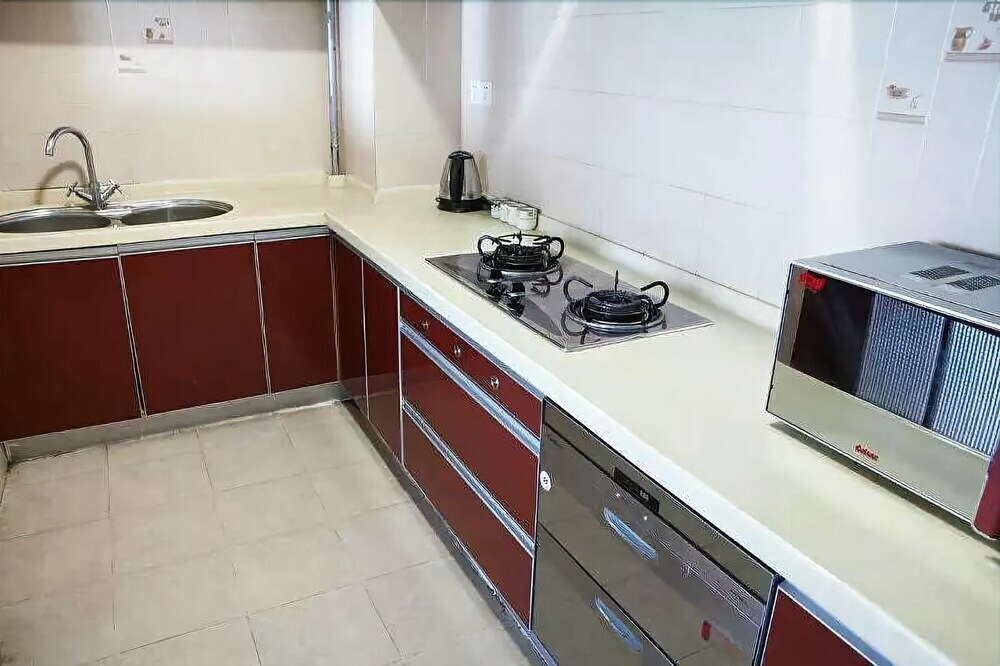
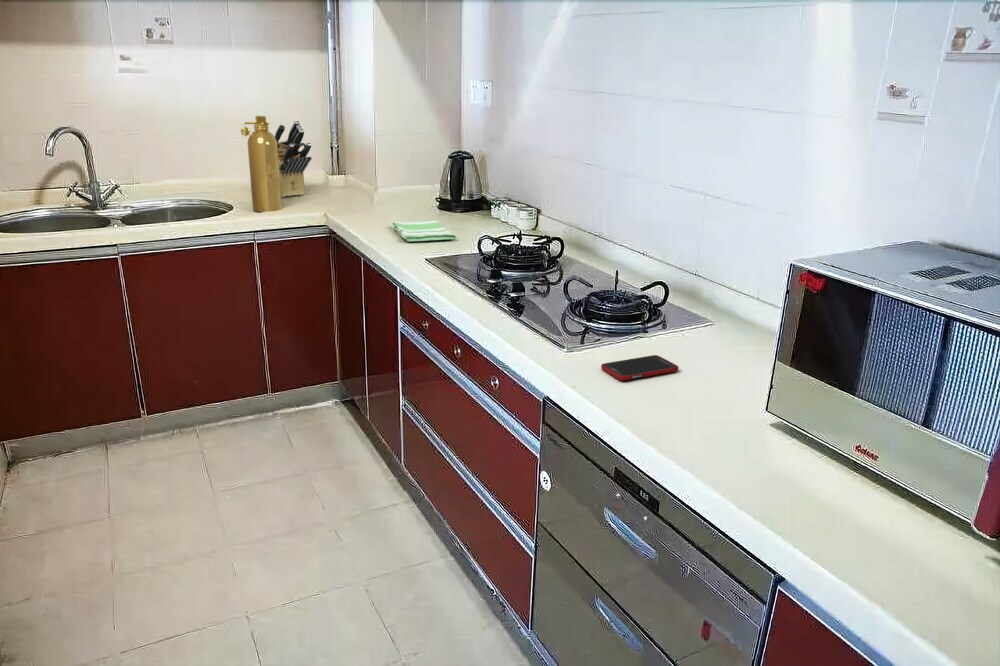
+ spray bottle [239,115,283,213]
+ cell phone [600,354,679,381]
+ knife block [274,119,313,198]
+ dish towel [391,219,457,242]
